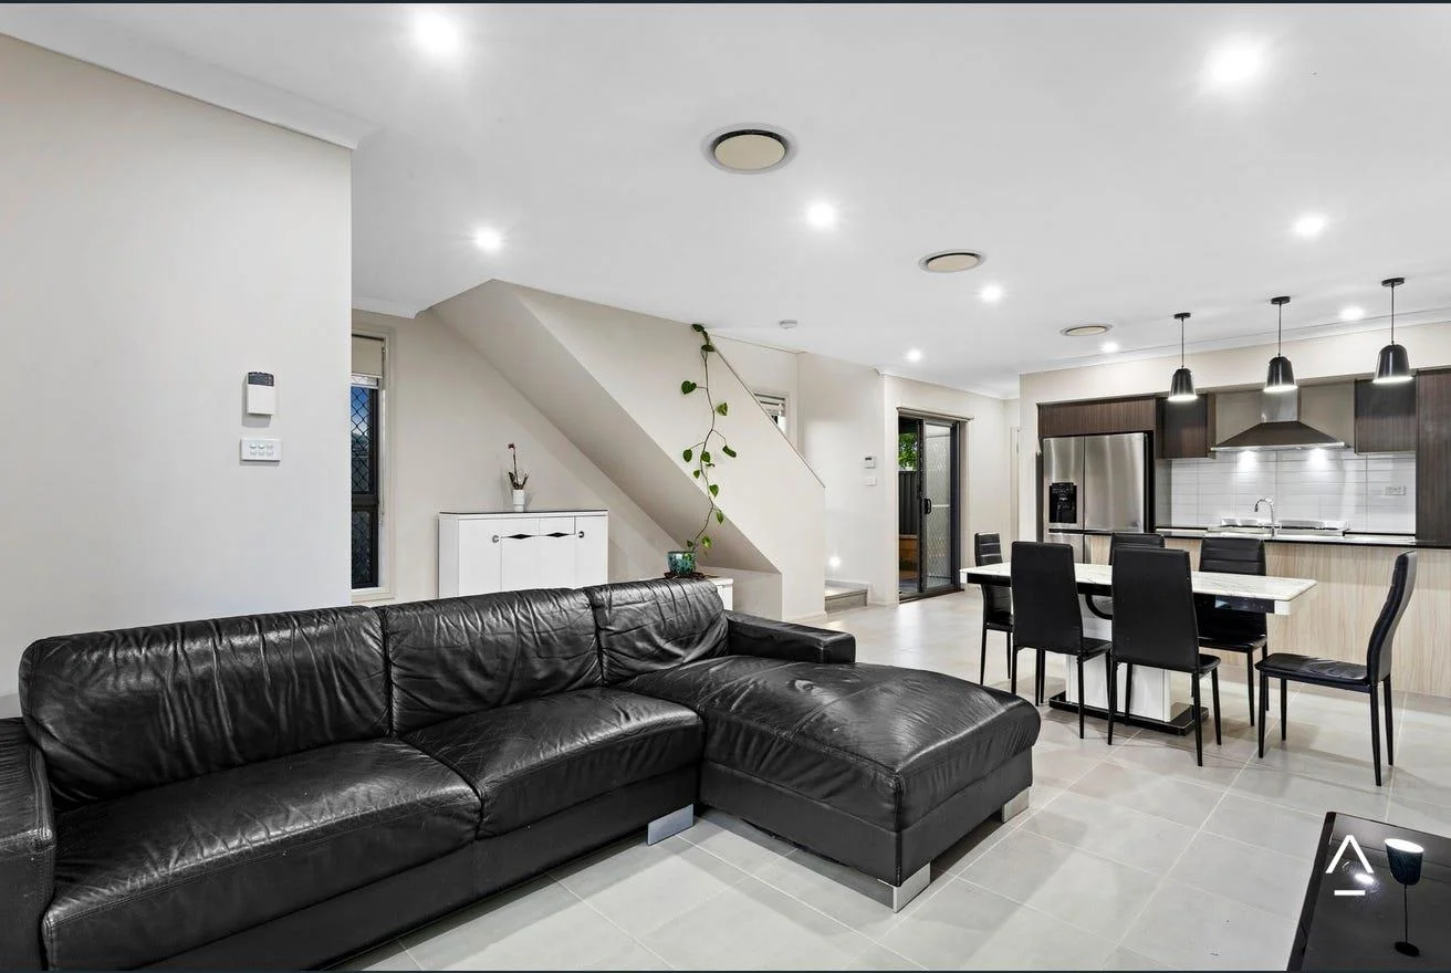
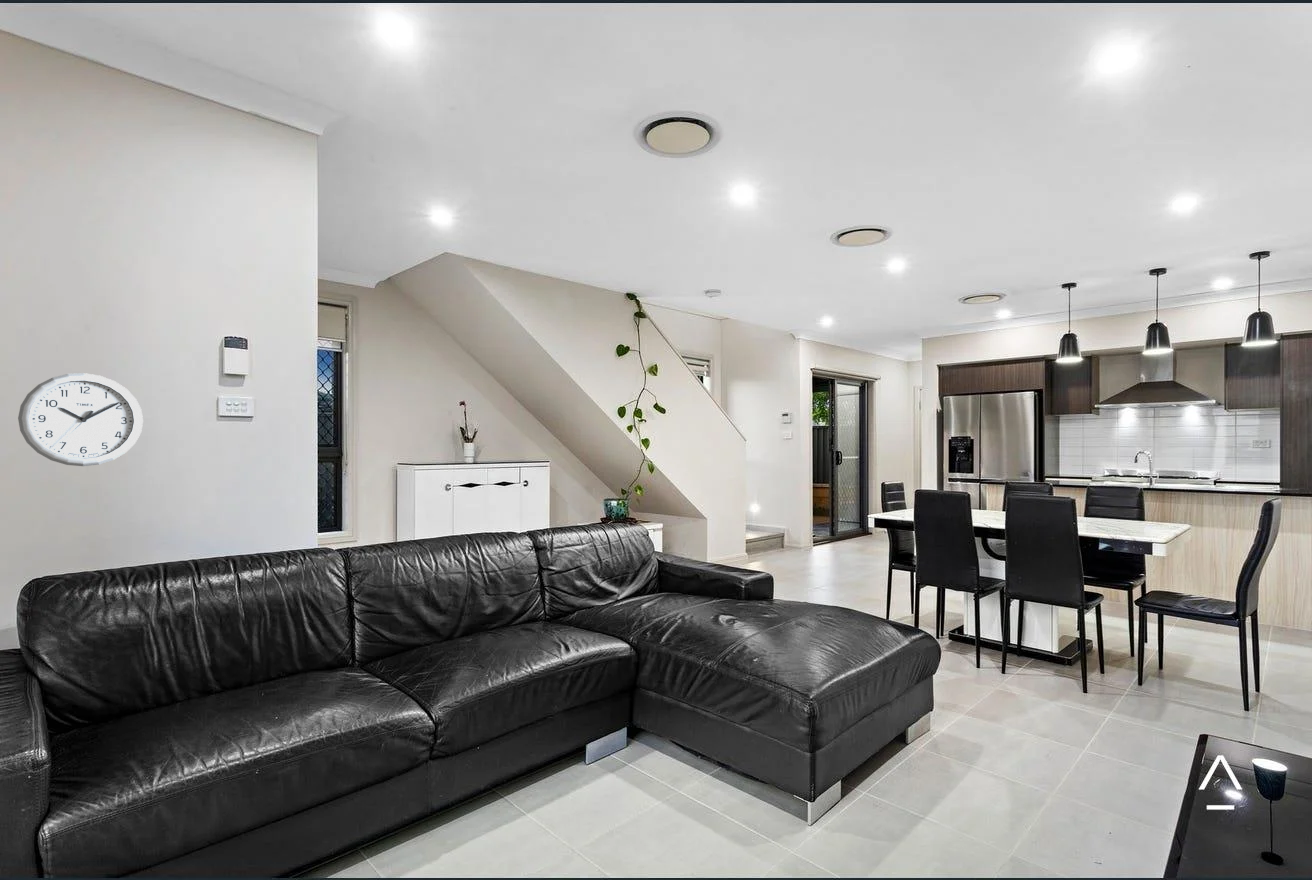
+ wall clock [17,372,144,467]
